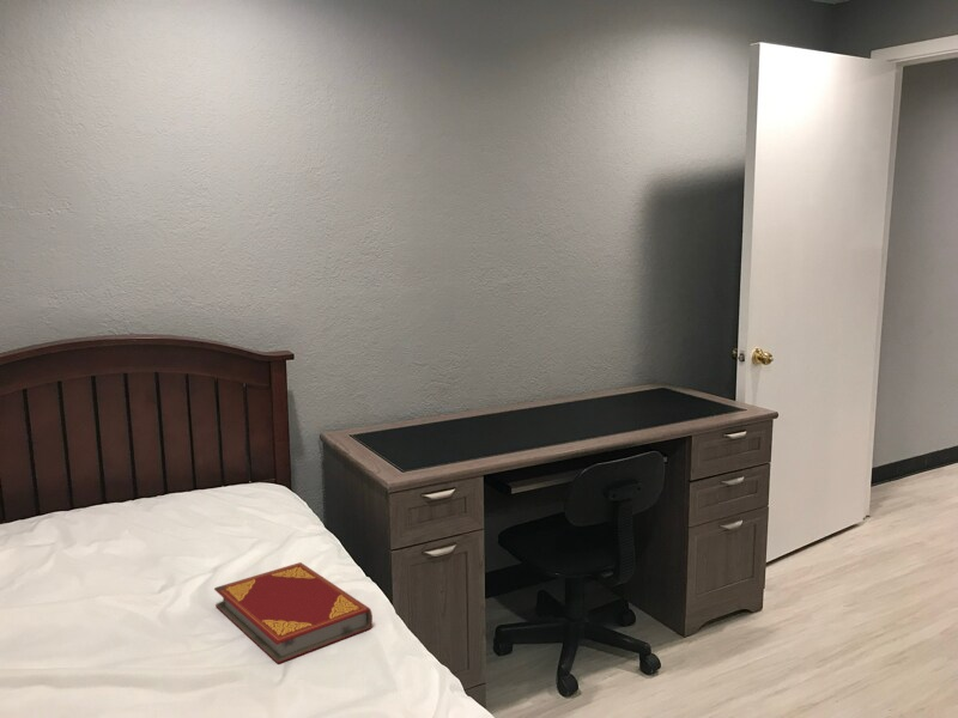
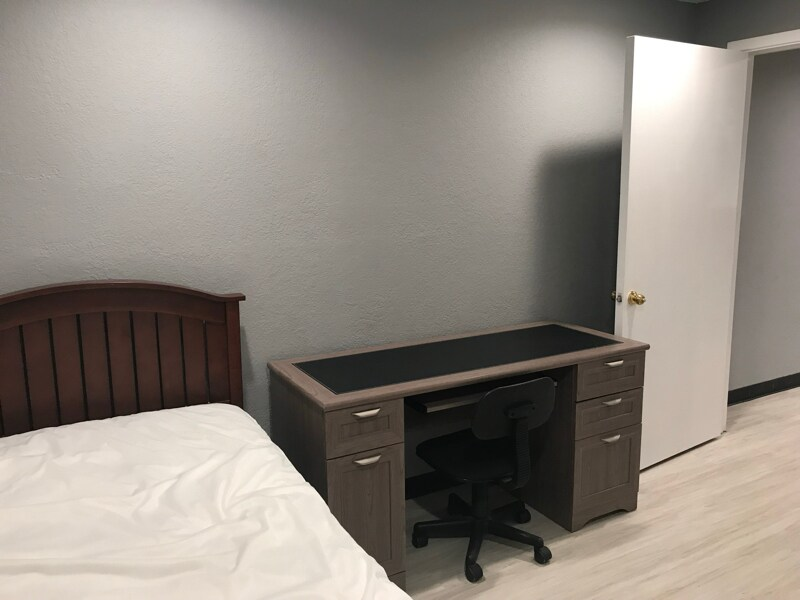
- hardback book [213,561,374,664]
